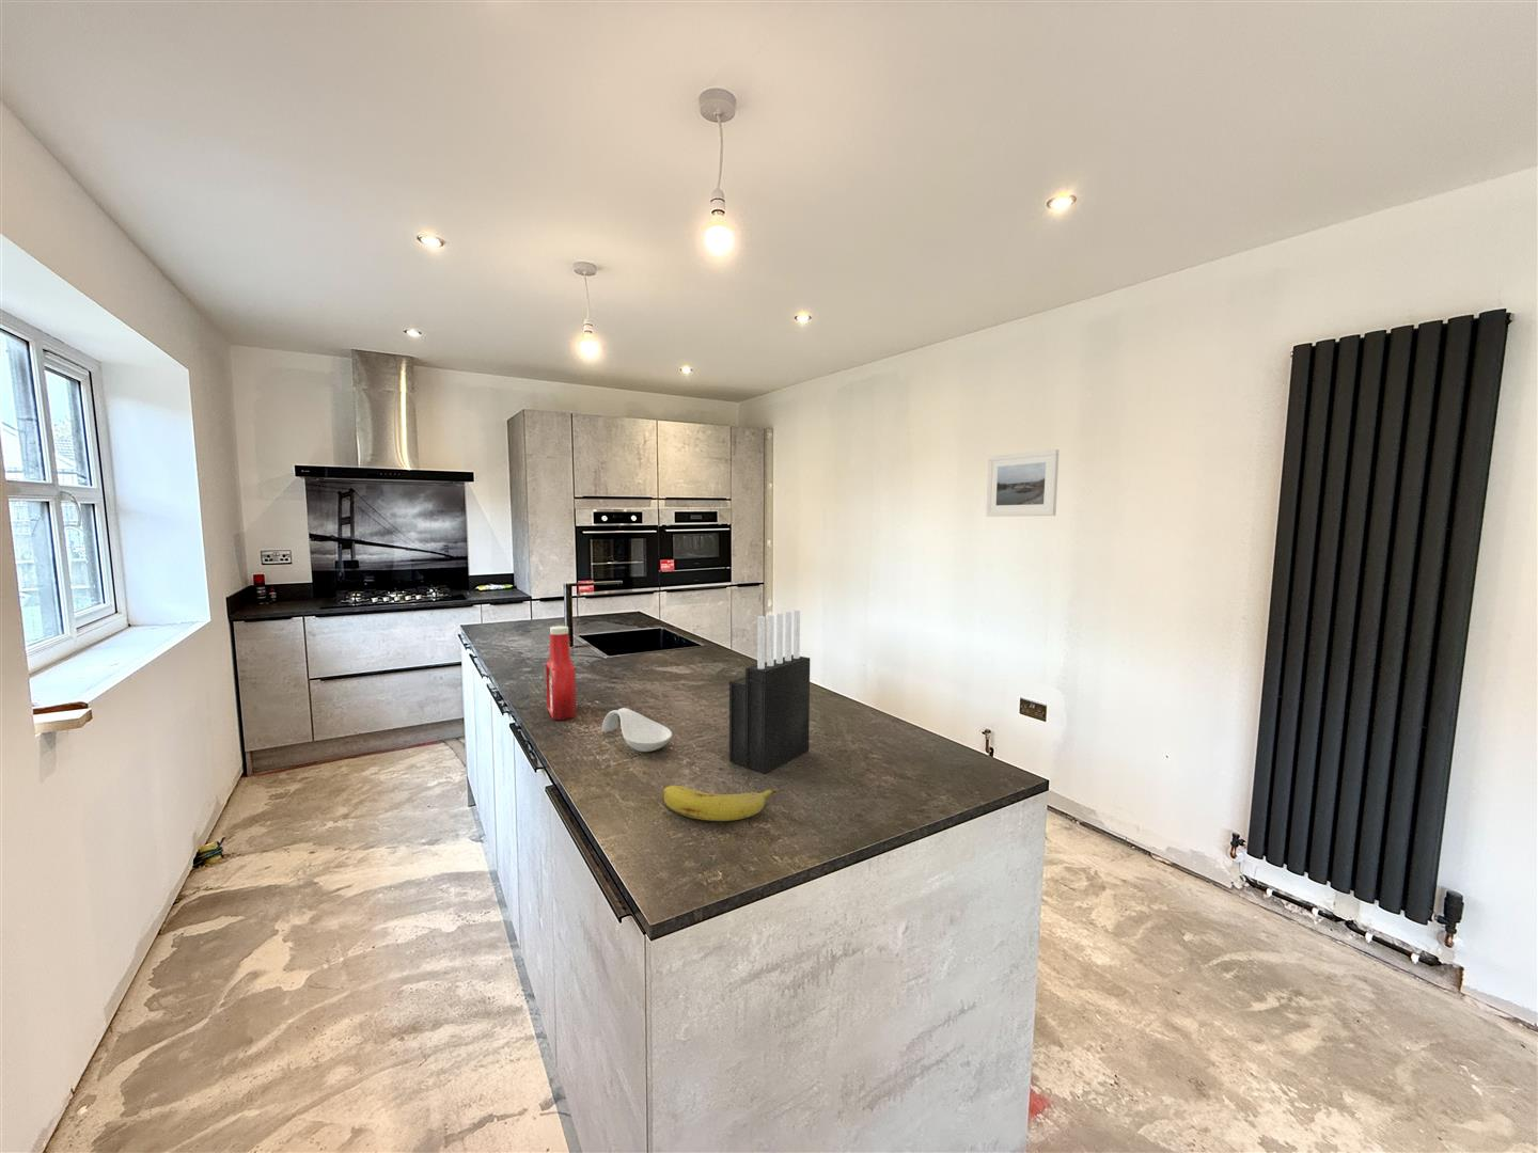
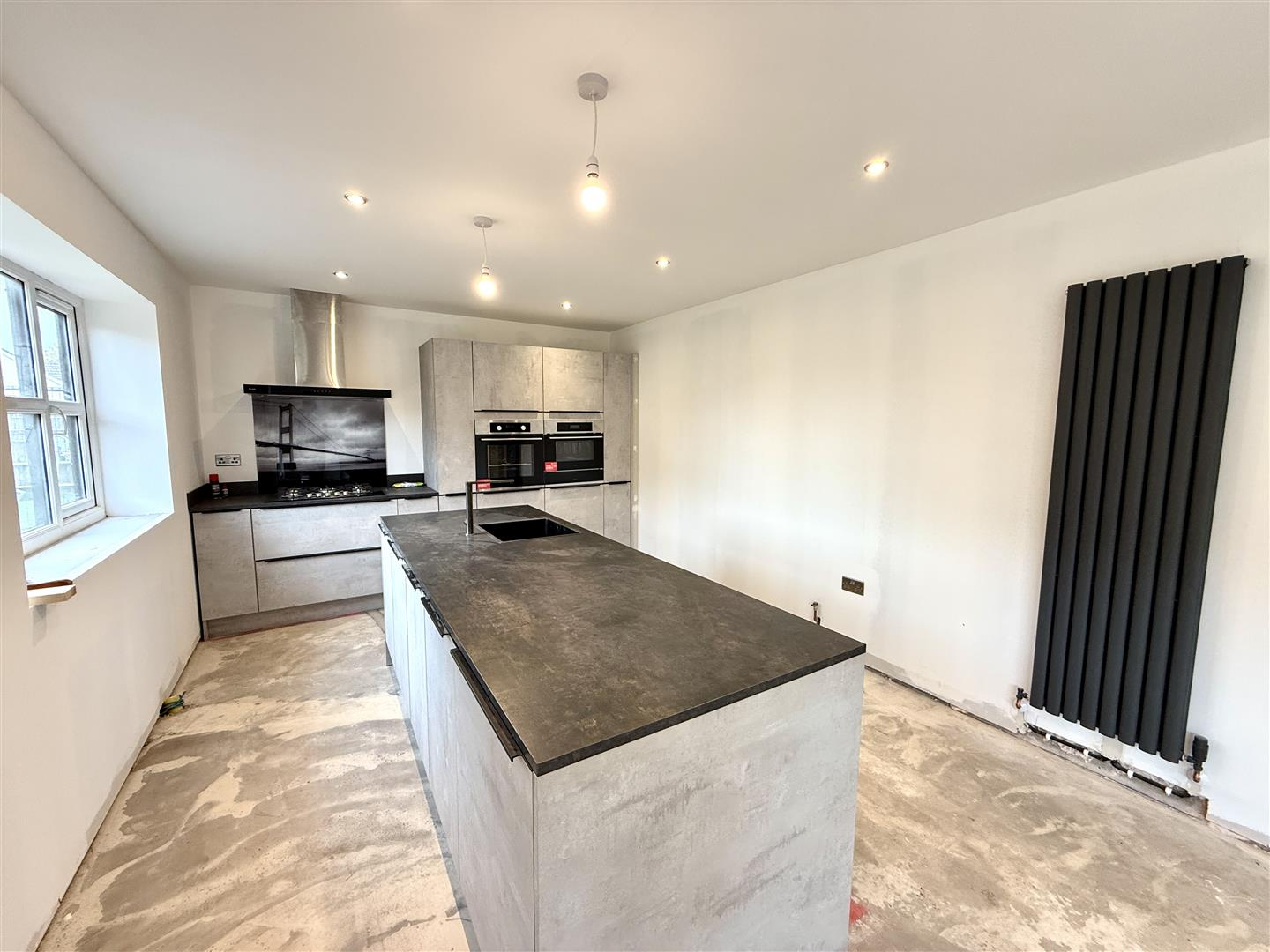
- knife block [728,608,810,774]
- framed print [985,448,1060,518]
- fruit [664,785,777,822]
- soap bottle [545,625,576,721]
- spoon rest [601,707,673,752]
